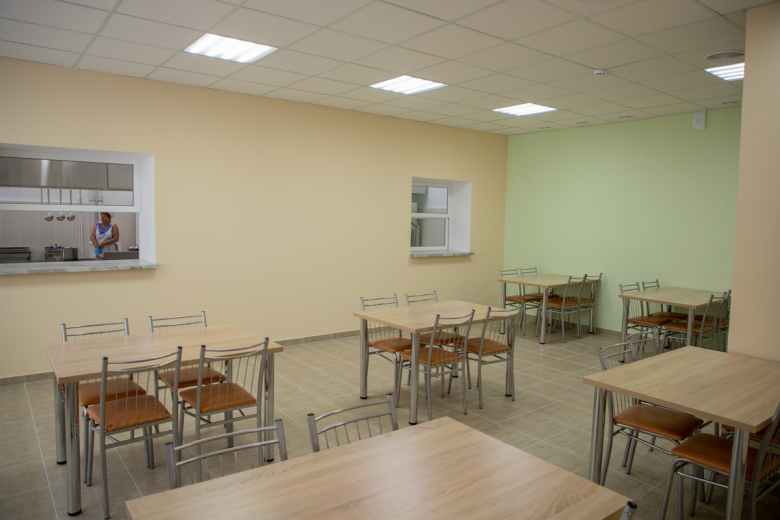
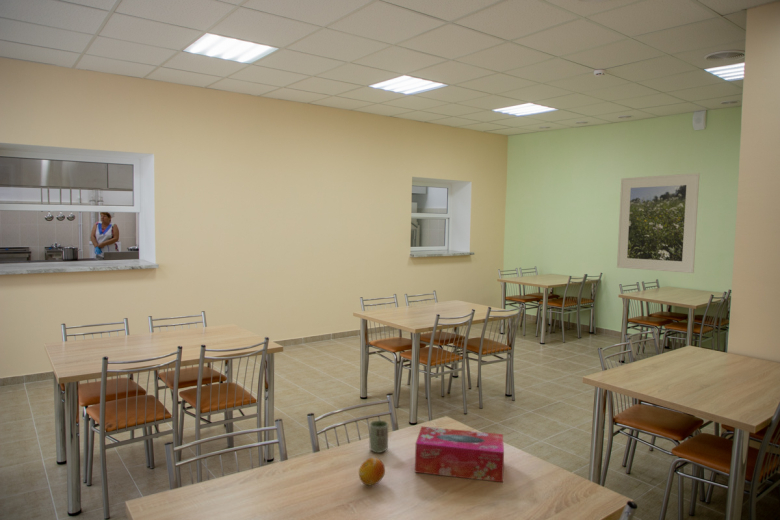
+ tissue box [414,426,505,483]
+ cup [368,419,389,454]
+ fruit [358,457,386,486]
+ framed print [616,172,700,274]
